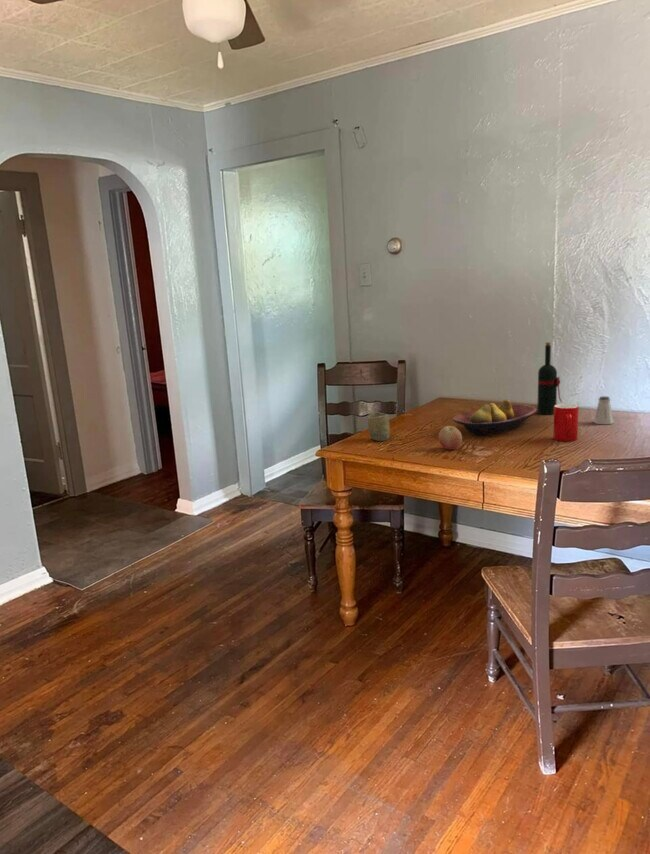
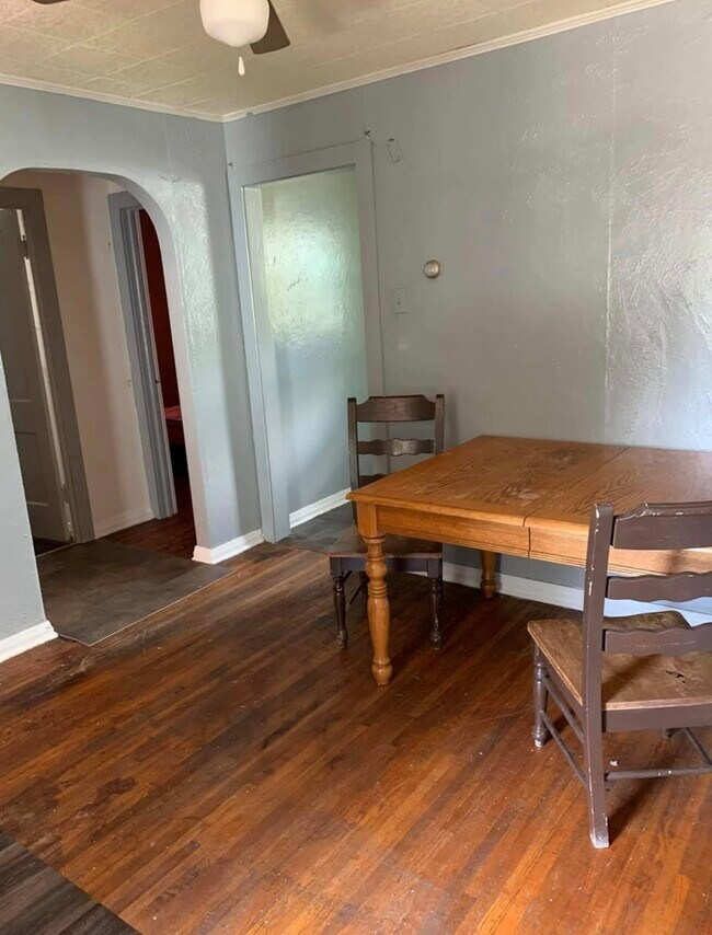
- fruit bowl [452,399,537,436]
- cup [552,403,580,442]
- fruit [438,425,463,450]
- saltshaker [593,395,614,425]
- wine bottle [536,341,563,415]
- cup [367,412,391,442]
